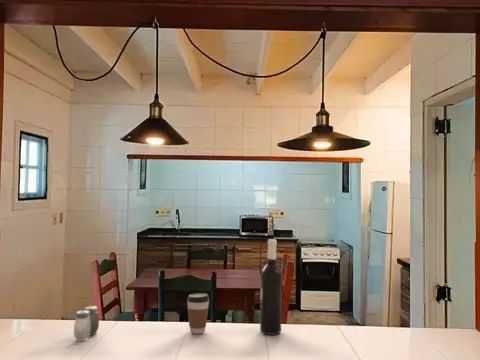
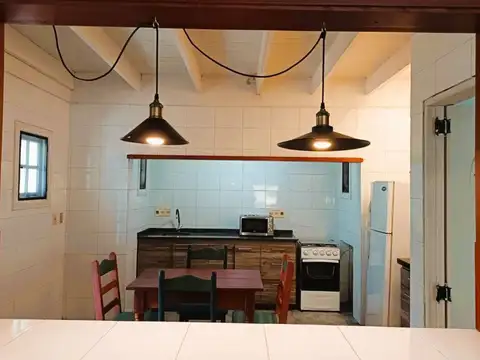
- coffee cup [186,292,210,335]
- wine bottle [259,238,283,336]
- salt and pepper shaker [73,305,100,342]
